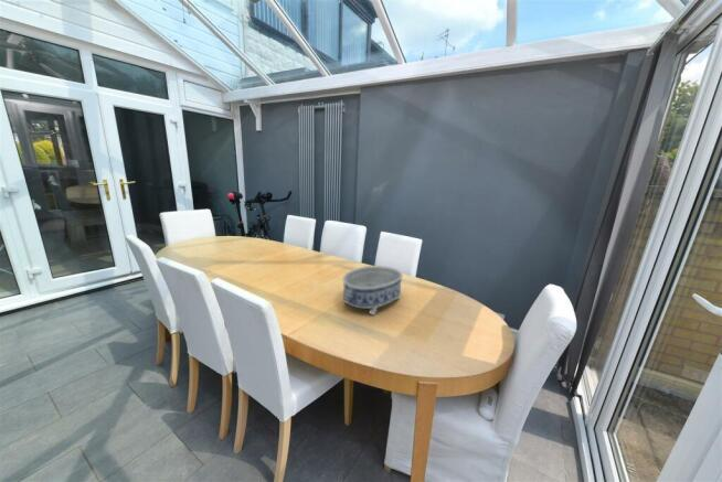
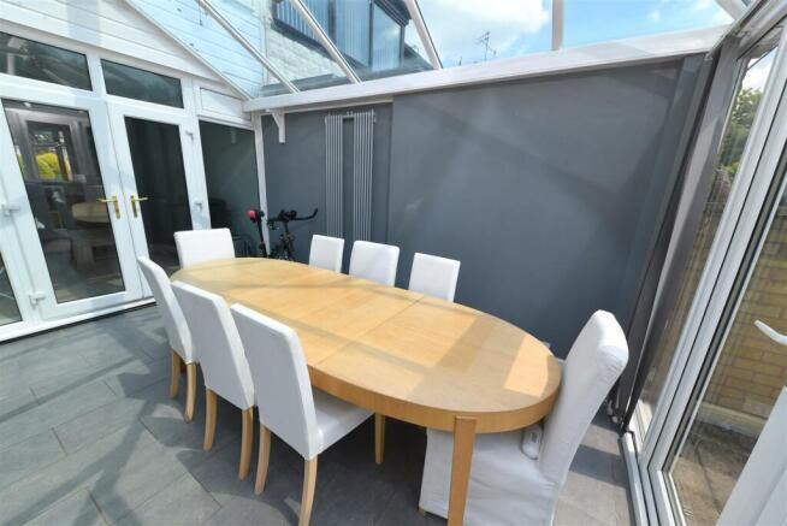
- decorative bowl [342,265,404,317]
